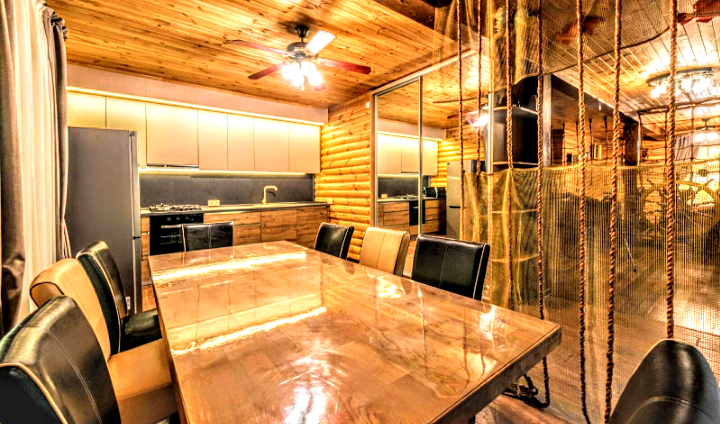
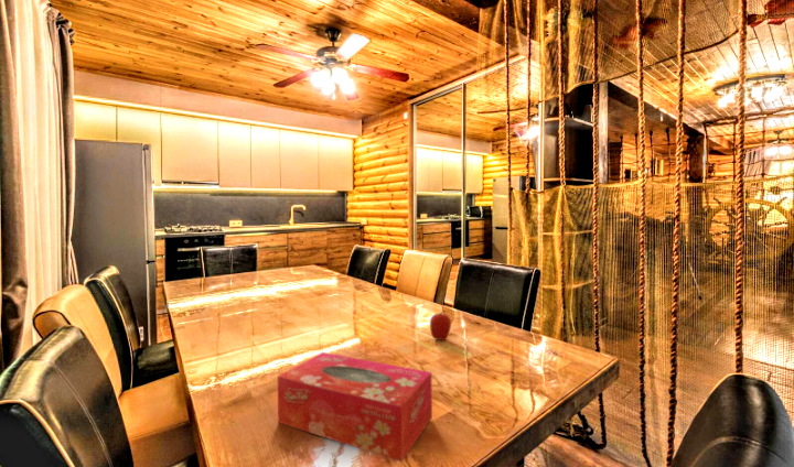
+ fruit [429,309,452,341]
+ tissue box [277,351,433,463]
